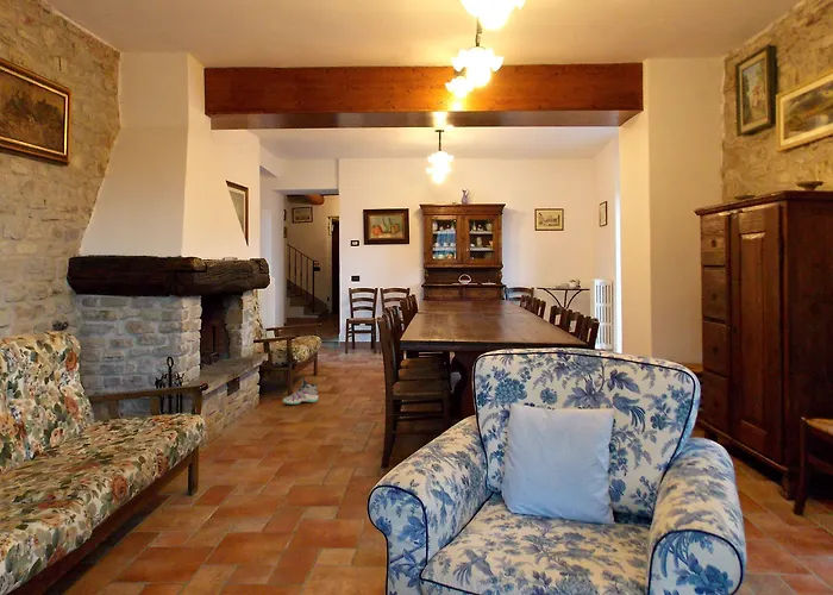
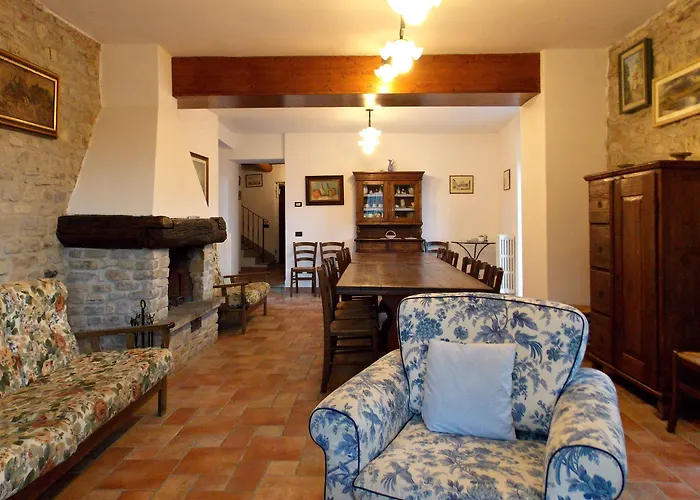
- sneaker [282,376,319,406]
